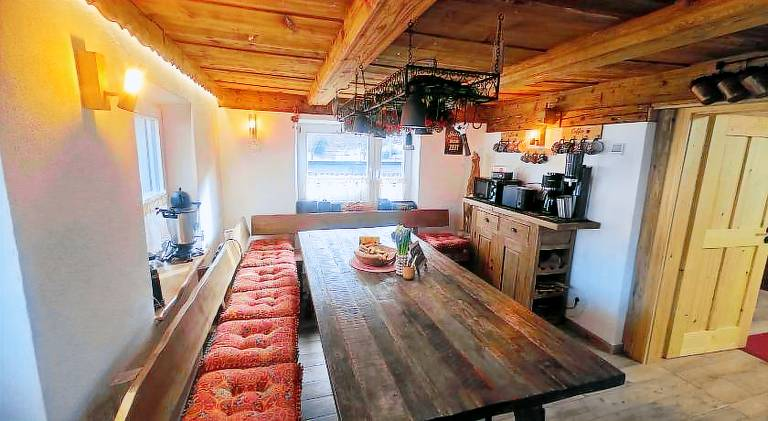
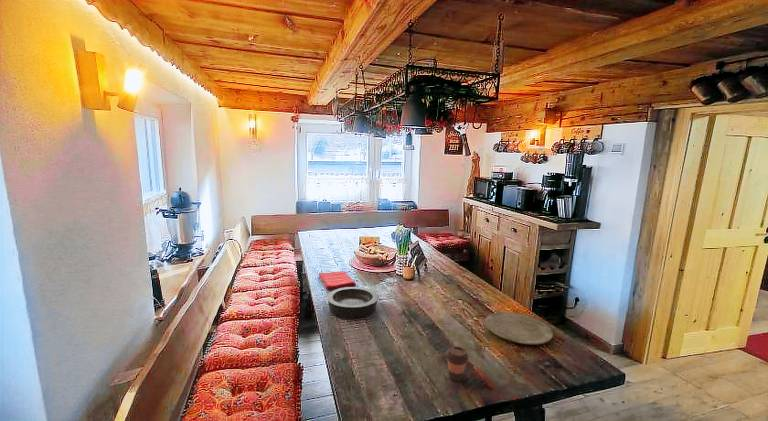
+ dish towel [318,270,357,291]
+ bowl [326,286,379,320]
+ coffee cup [445,345,470,382]
+ plate [484,311,554,345]
